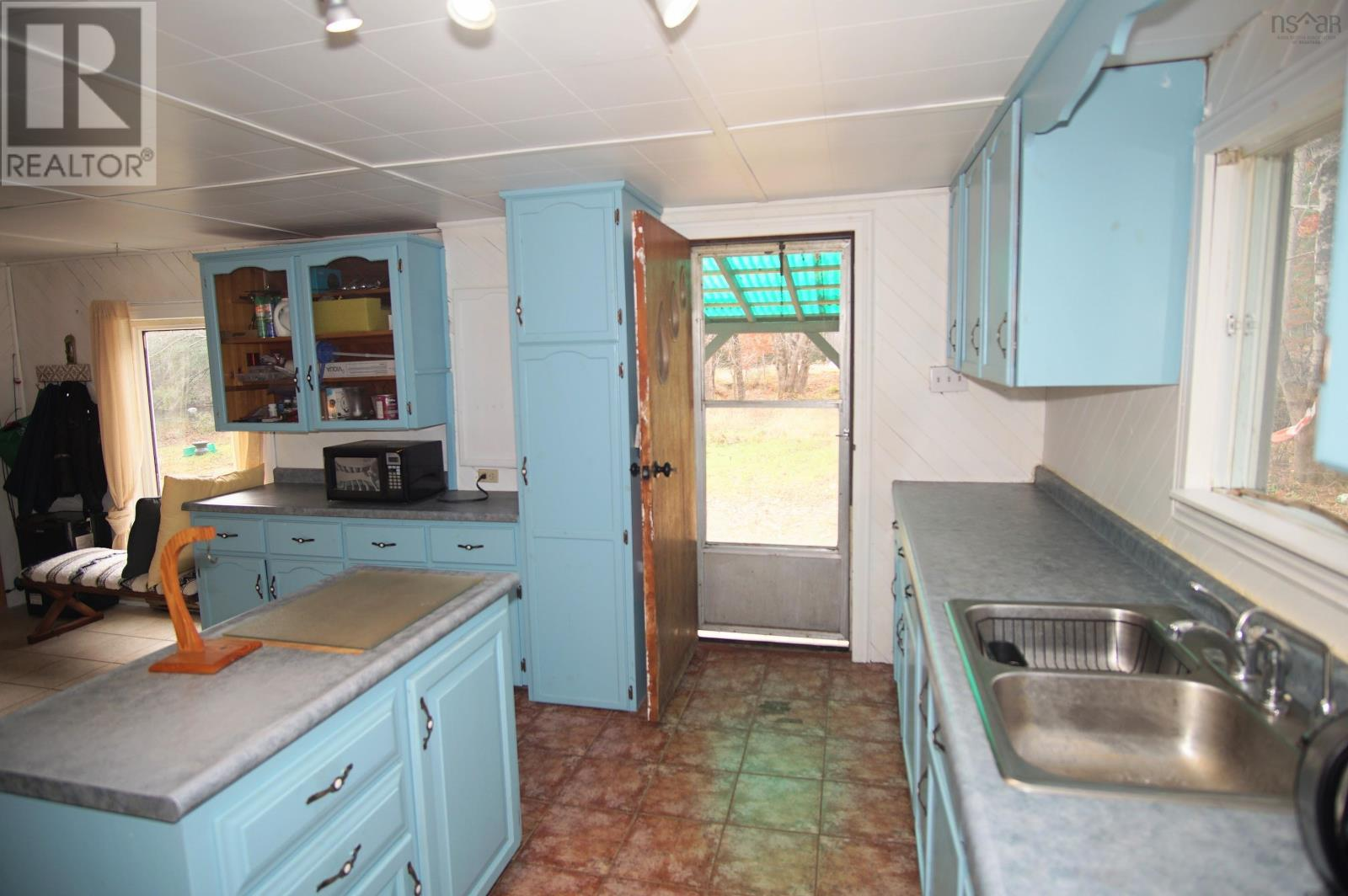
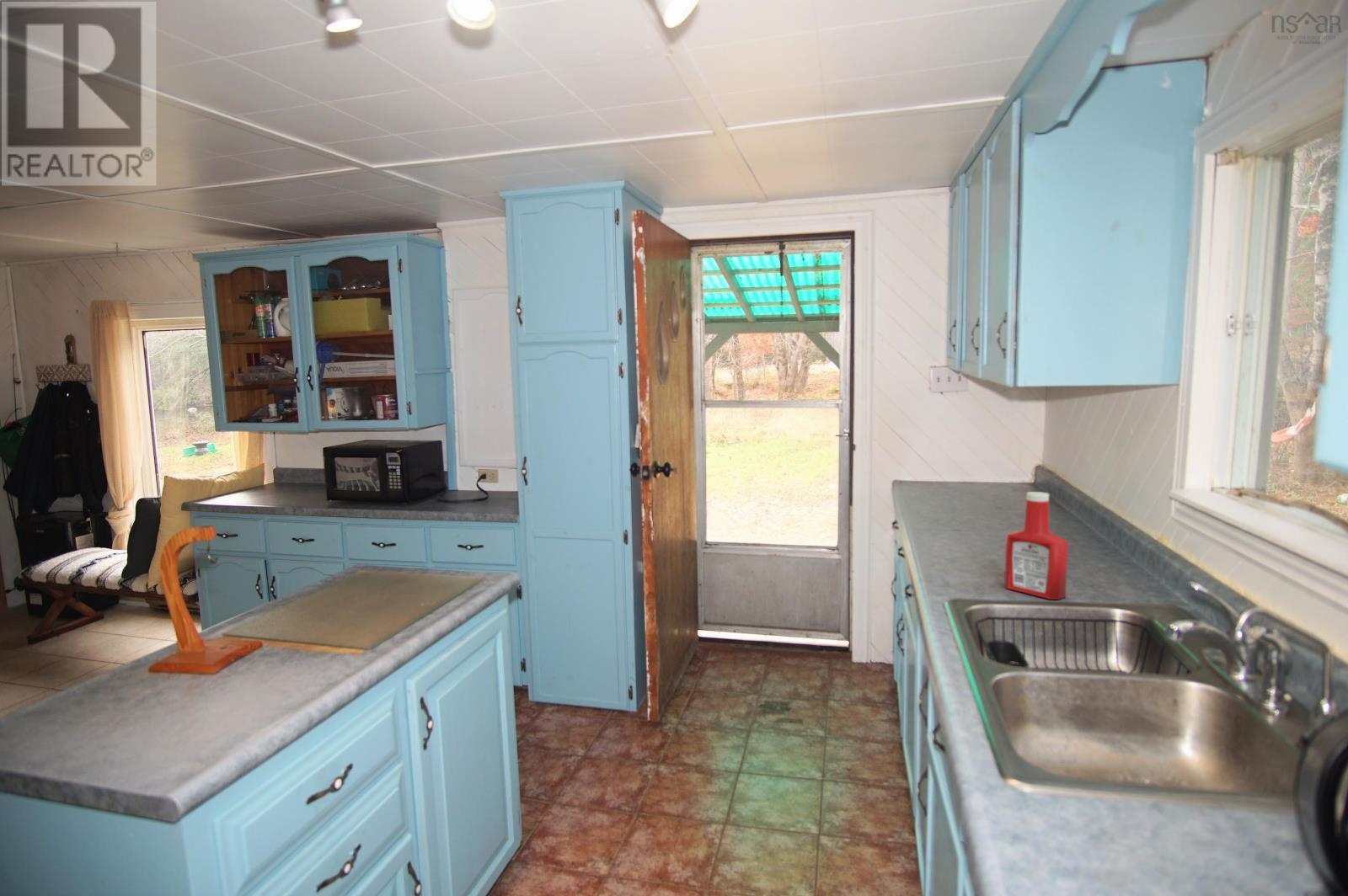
+ soap bottle [1003,491,1069,600]
